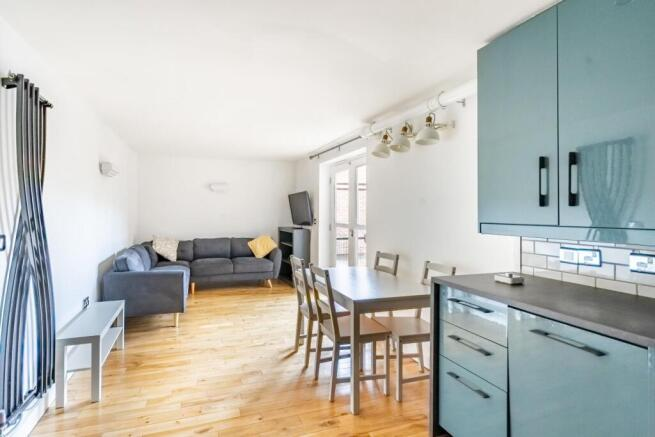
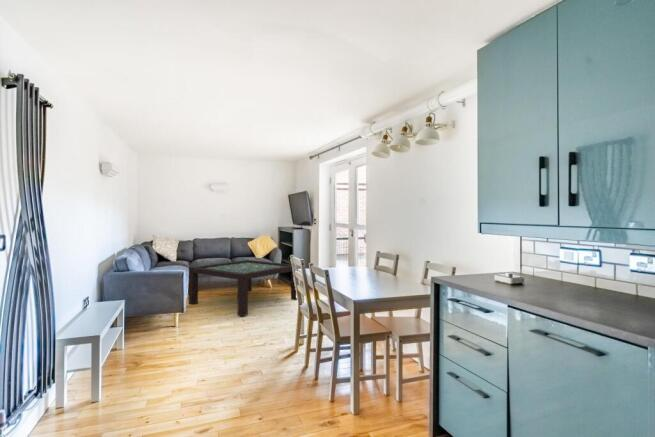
+ coffee table [188,259,298,317]
